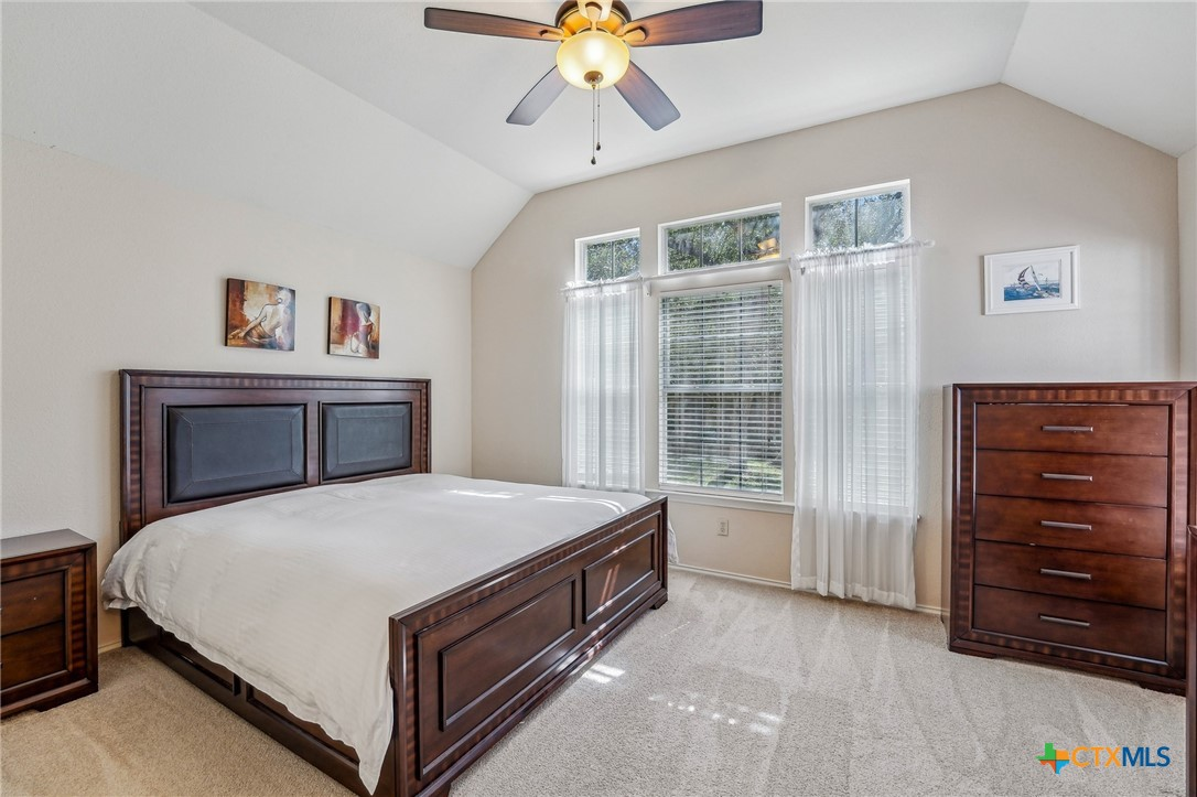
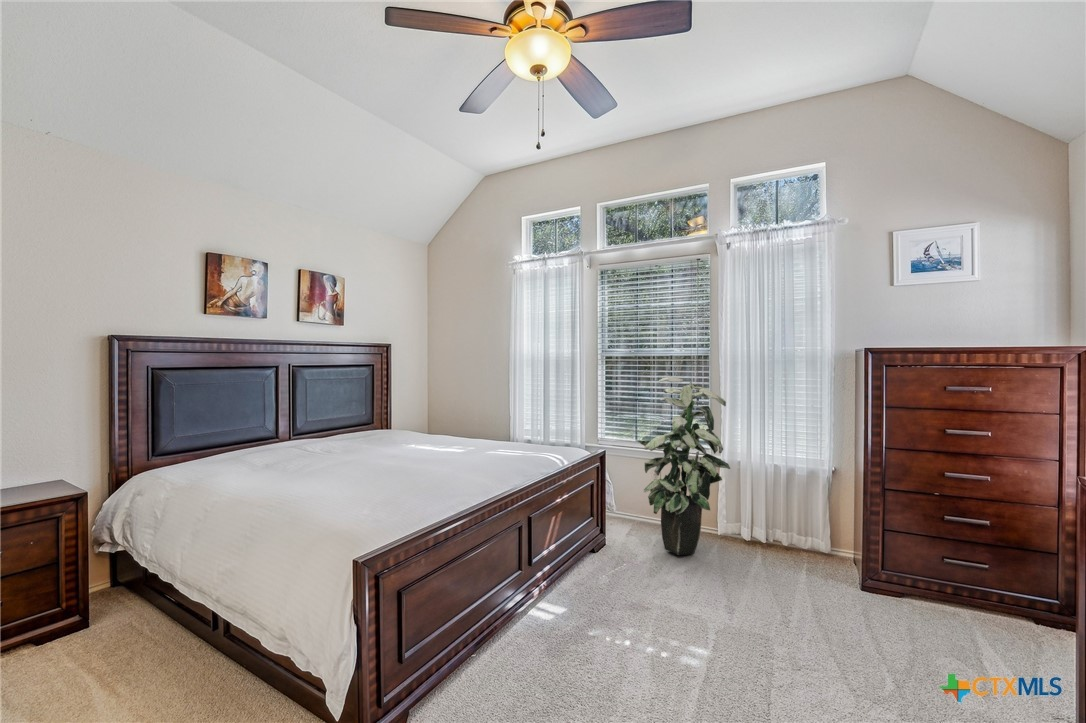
+ indoor plant [636,376,731,556]
